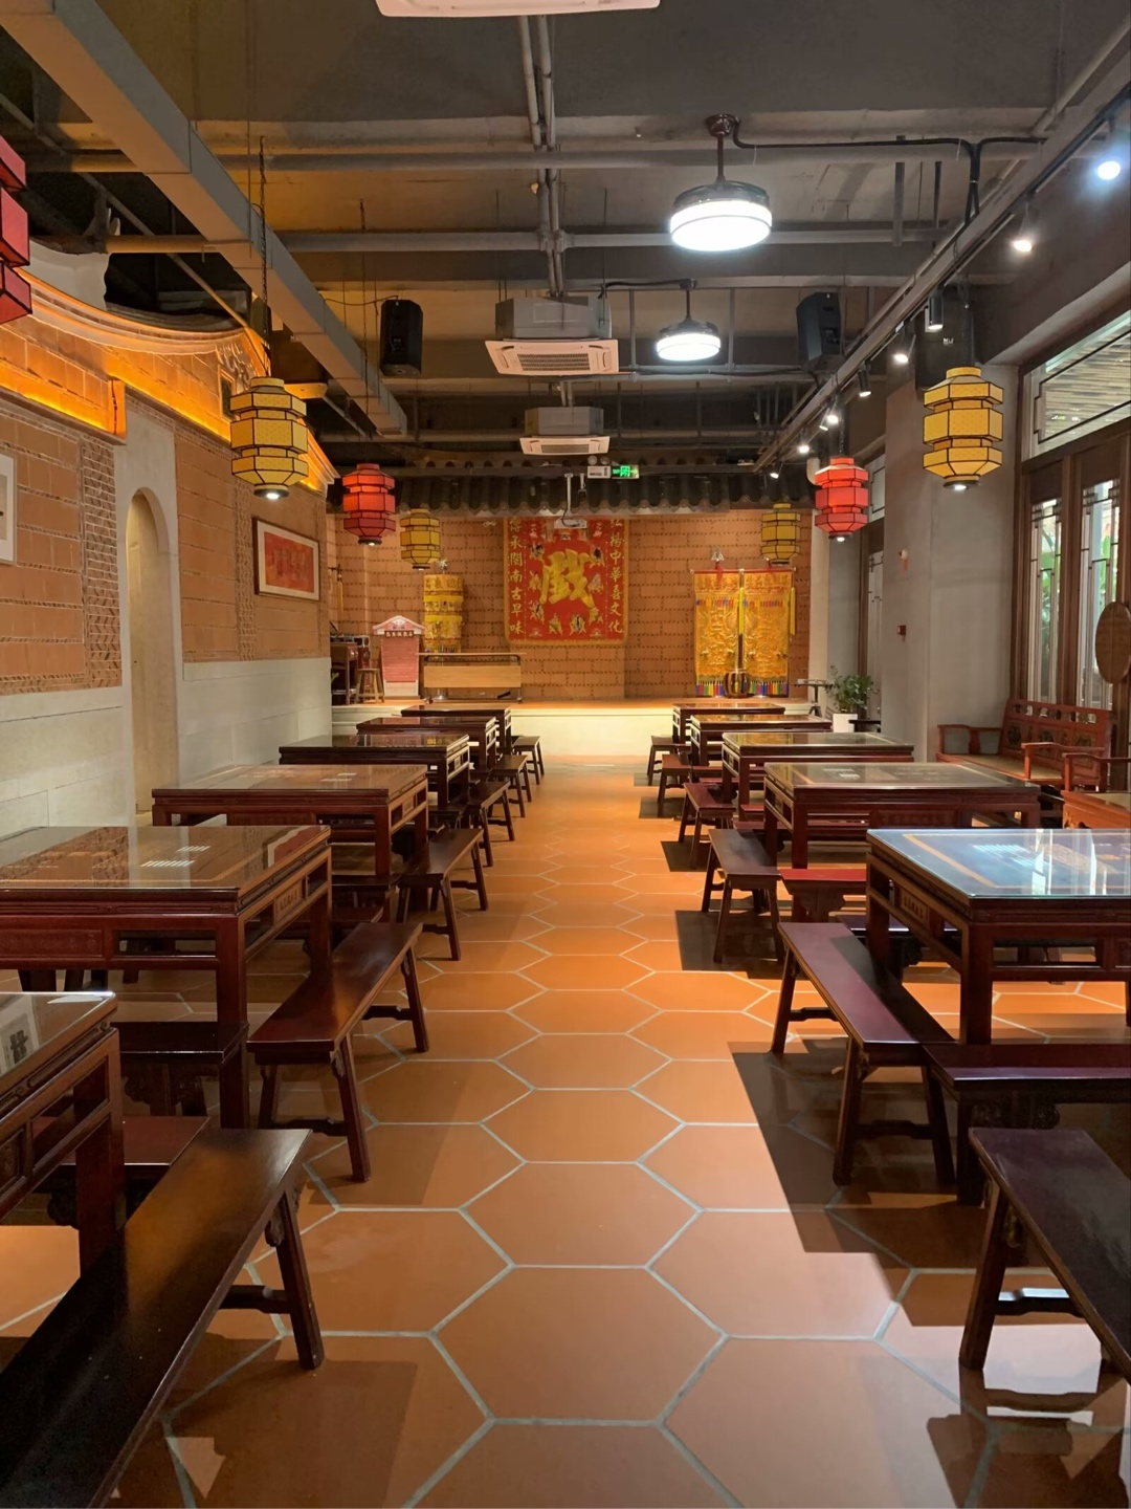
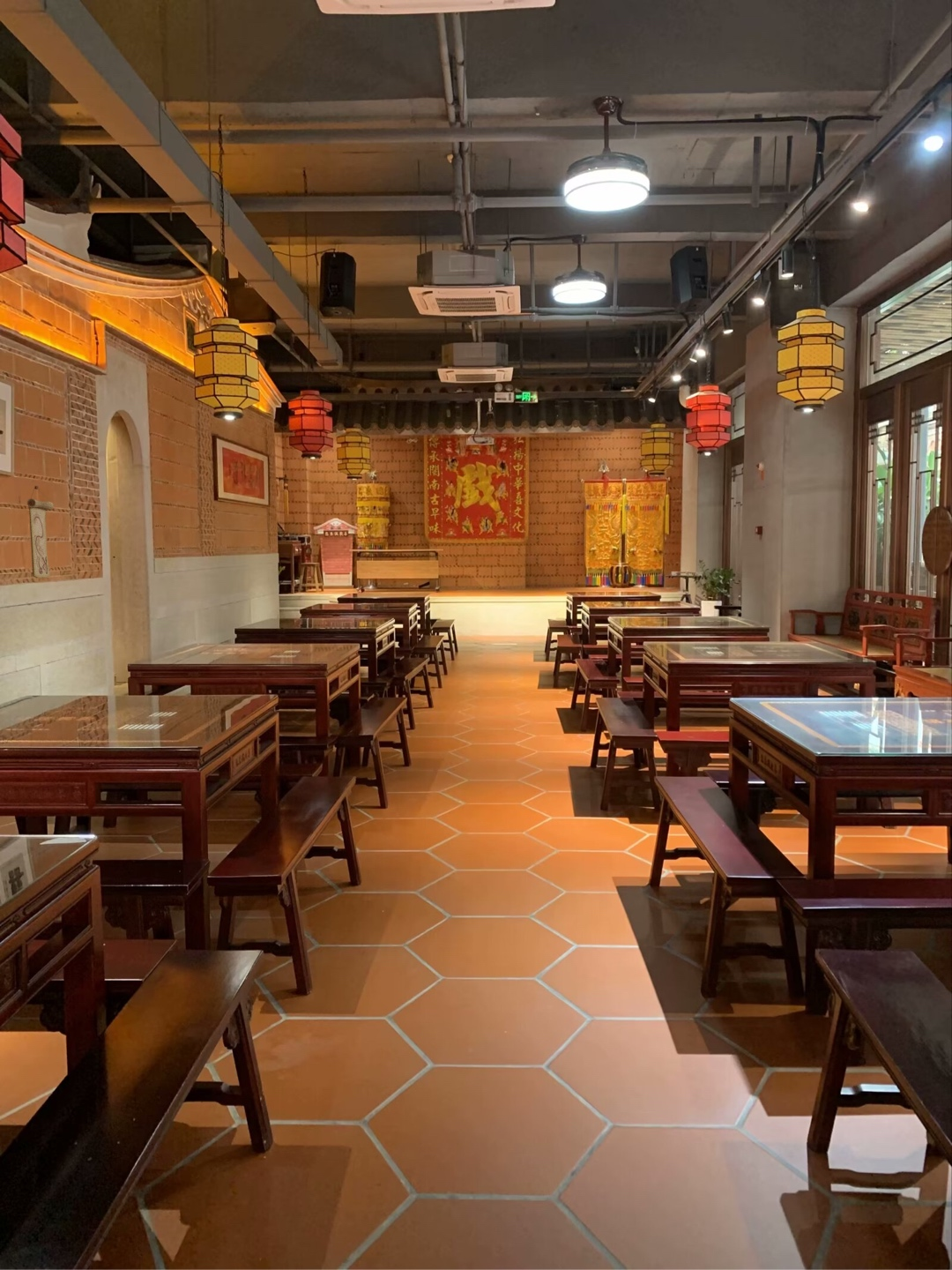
+ wall scroll [26,485,55,579]
